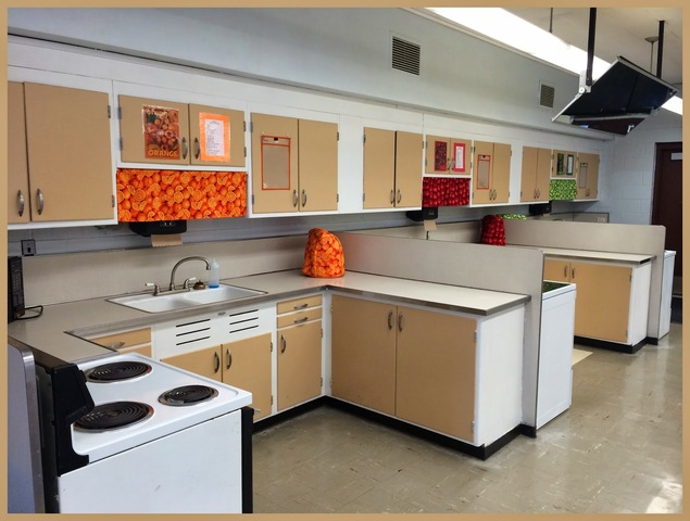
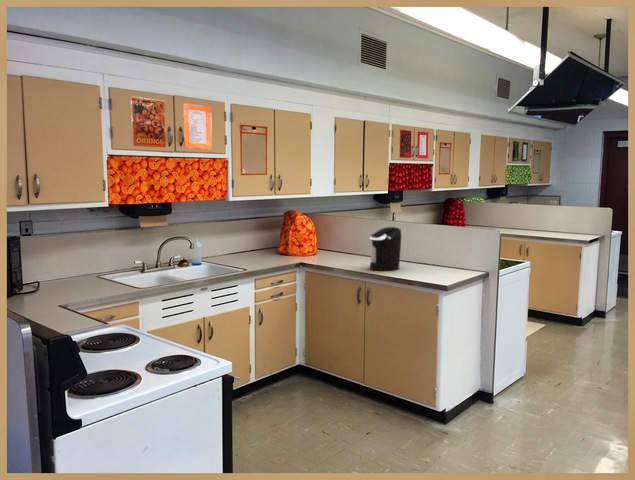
+ coffee maker [369,226,403,271]
